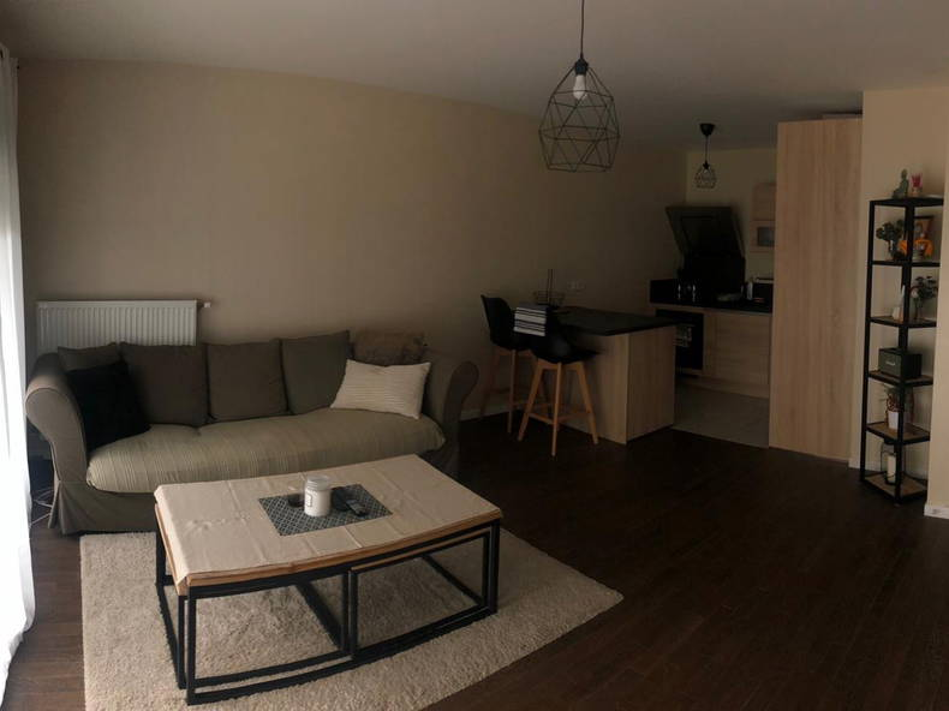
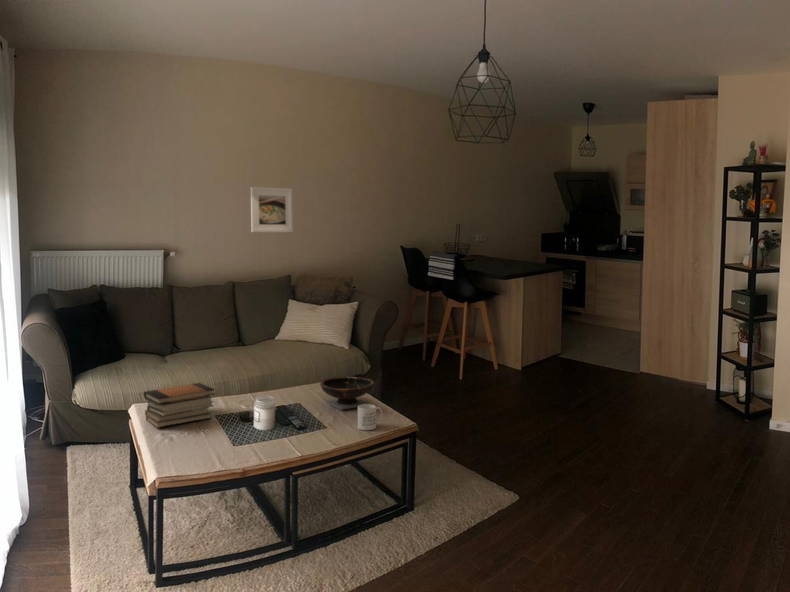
+ bowl [319,376,375,411]
+ mug [357,403,384,431]
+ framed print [250,186,294,233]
+ book stack [143,382,216,429]
